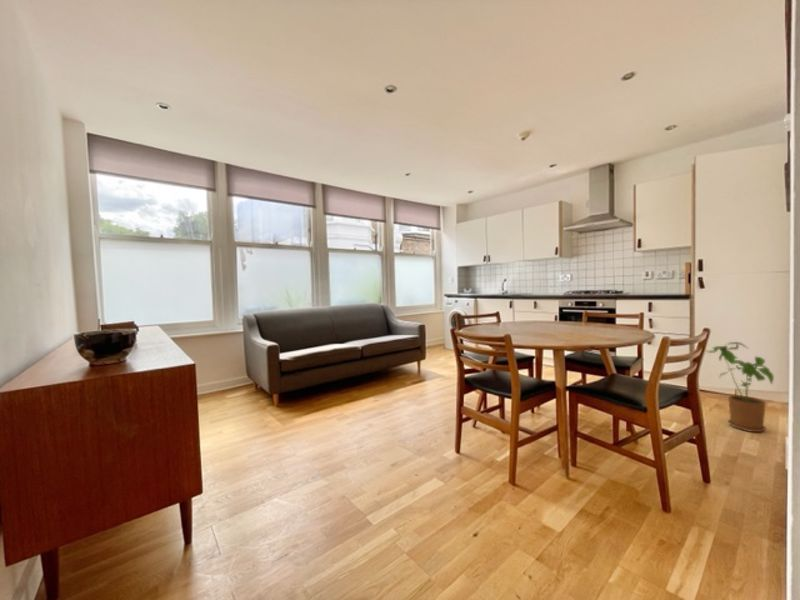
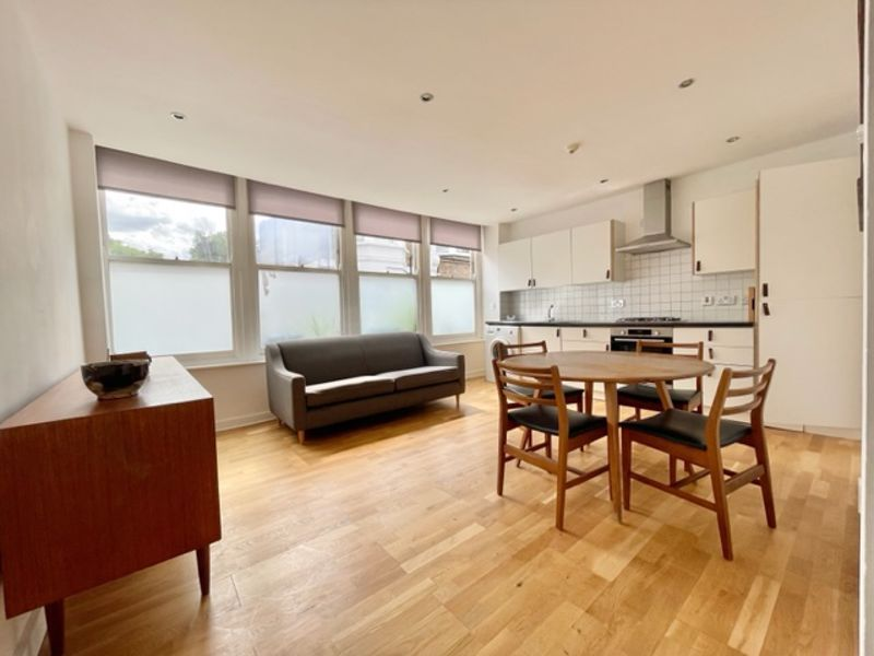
- house plant [704,341,775,433]
